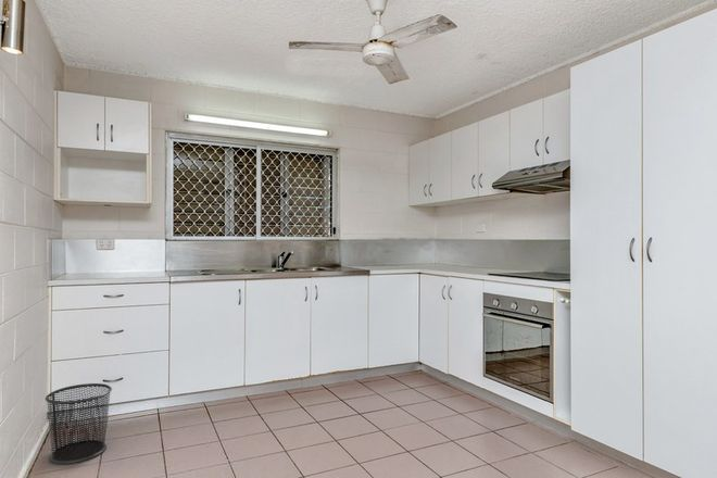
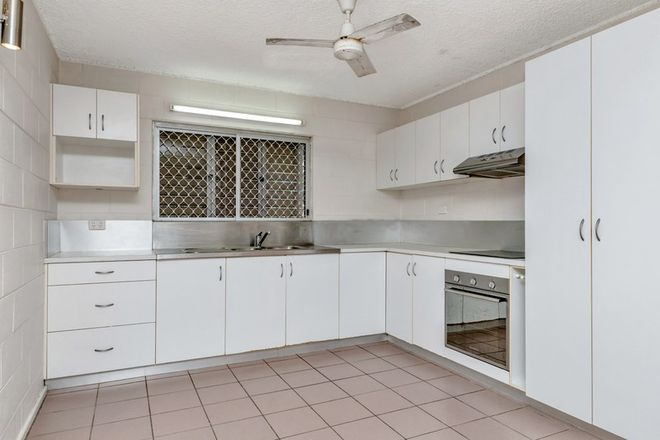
- waste bin [45,382,113,465]
